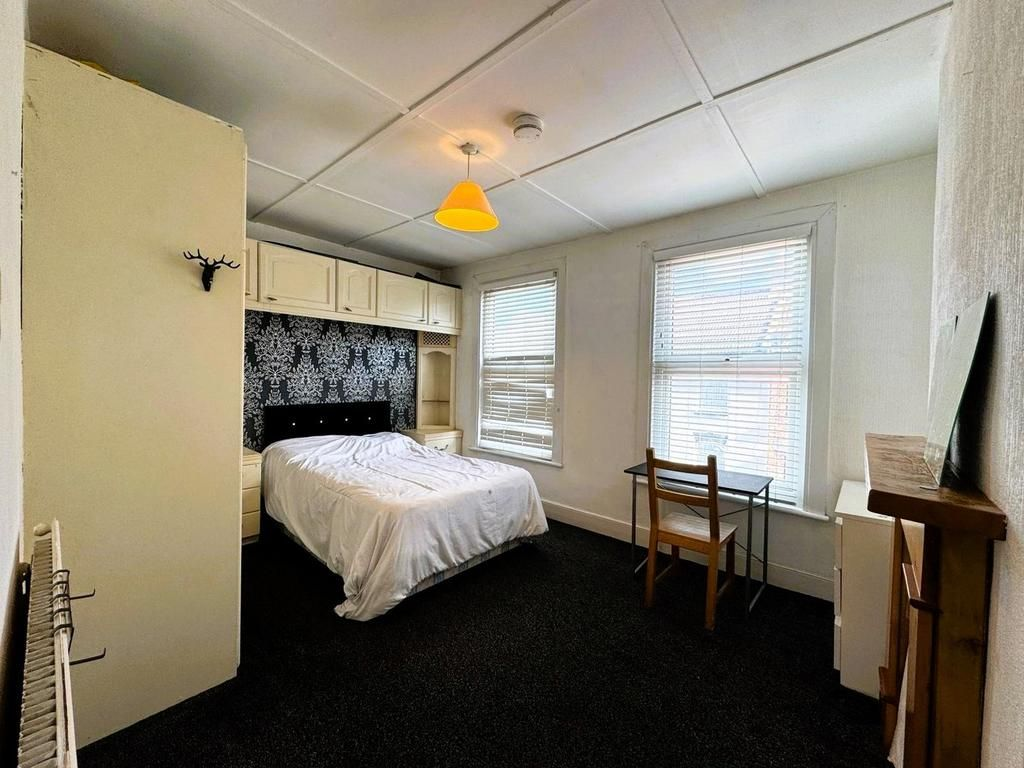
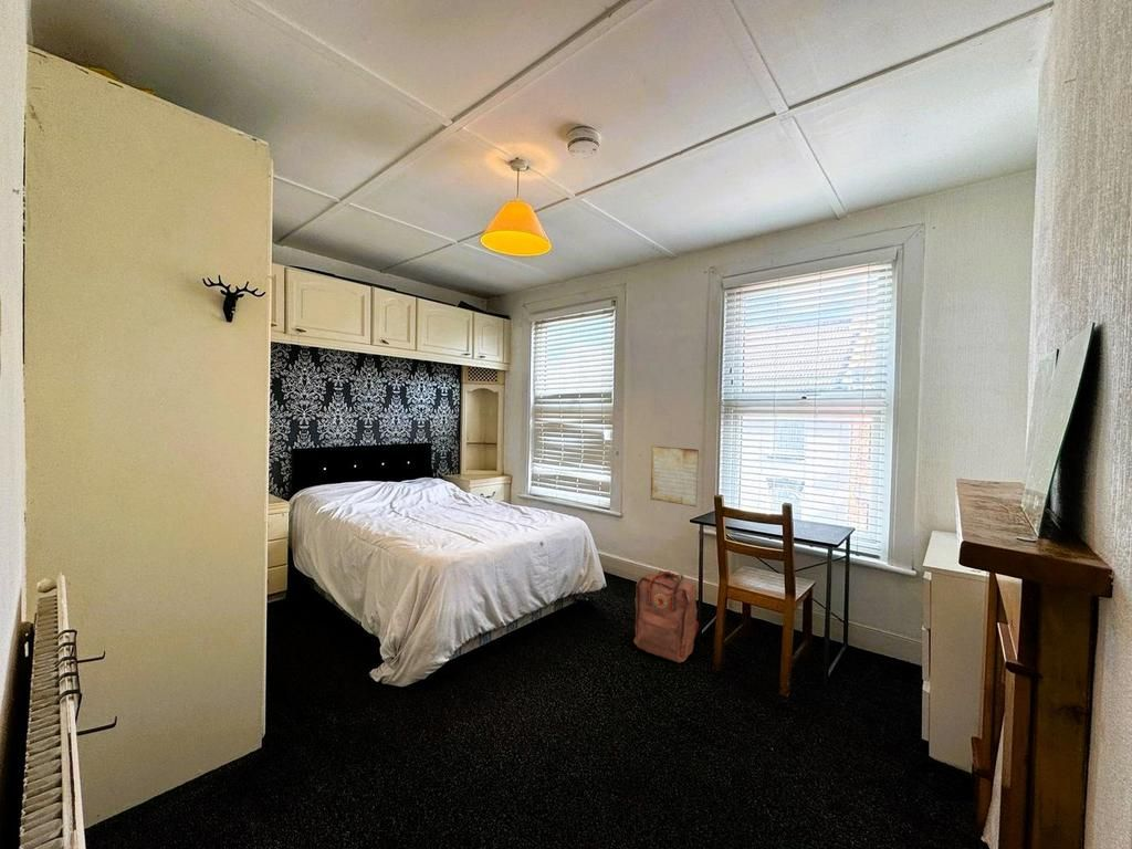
+ periodic table [650,446,700,509]
+ backpack [632,569,700,663]
